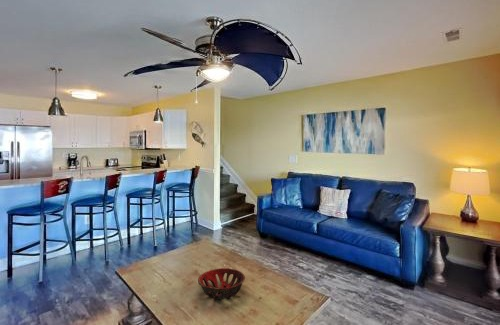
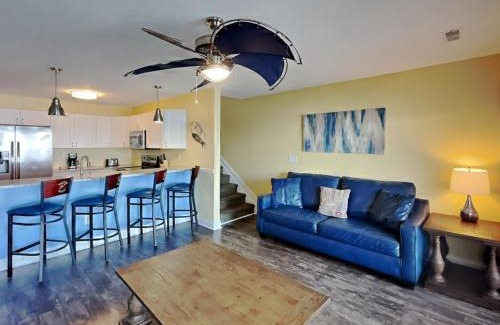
- decorative bowl [197,267,246,300]
